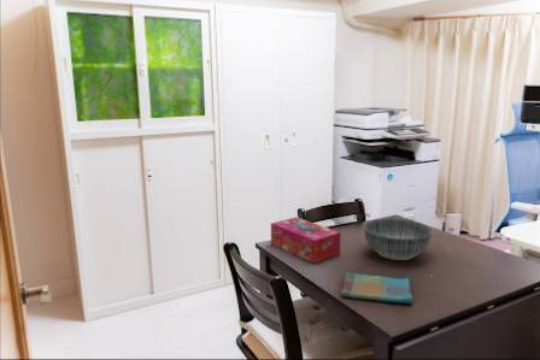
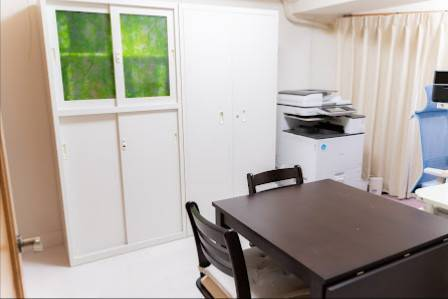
- bowl [363,218,434,261]
- tissue box [270,217,342,264]
- dish towel [340,272,413,305]
